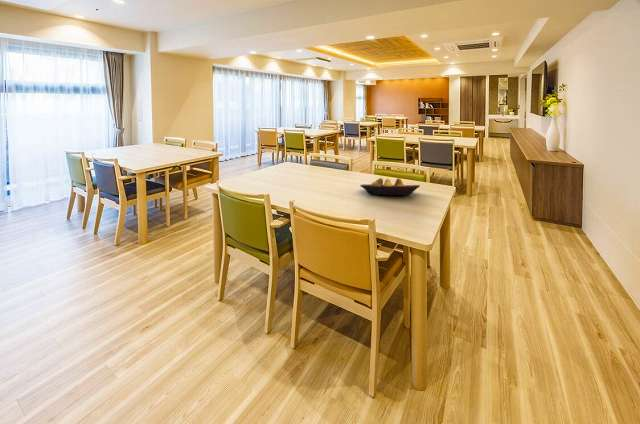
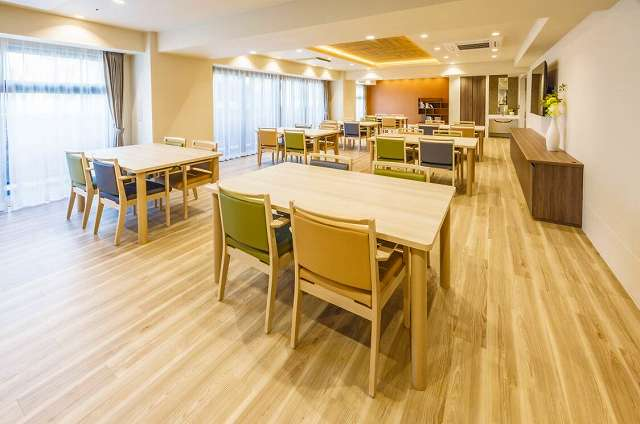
- fruit bowl [359,177,421,196]
